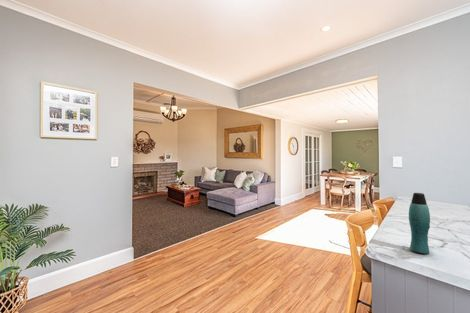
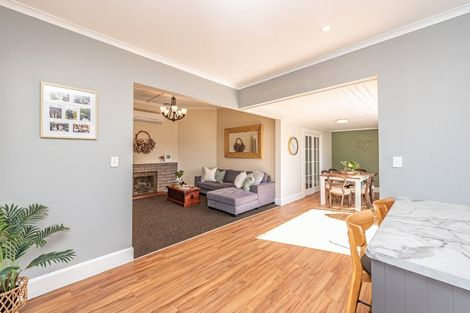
- bottle [408,192,431,255]
